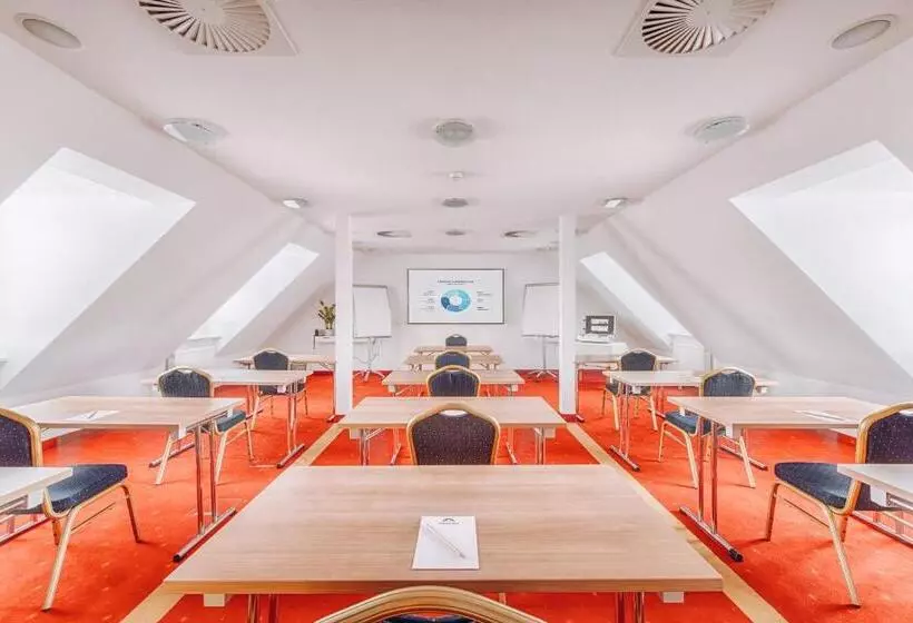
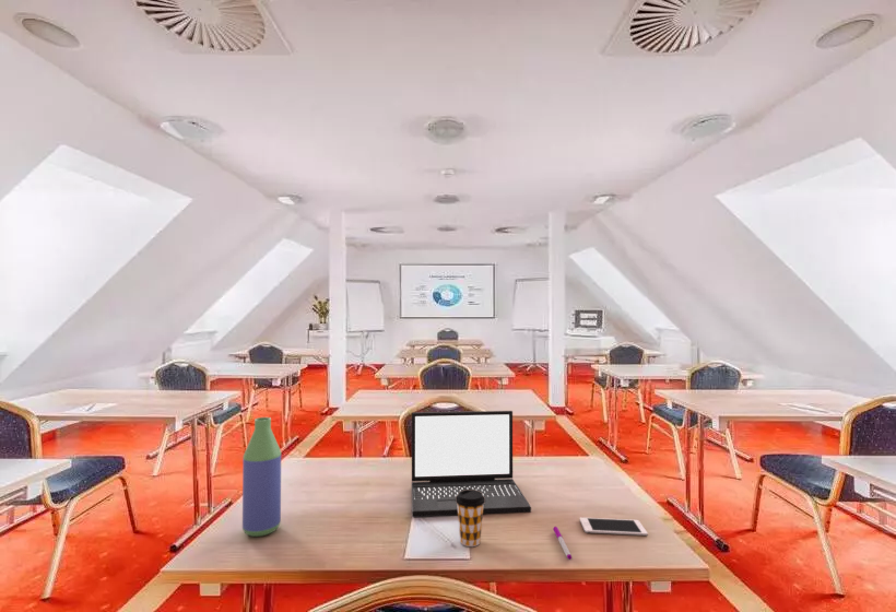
+ cell phone [579,517,649,537]
+ coffee cup [456,490,485,548]
+ laptop [411,410,532,518]
+ bottle [241,416,282,538]
+ pen [552,526,573,561]
